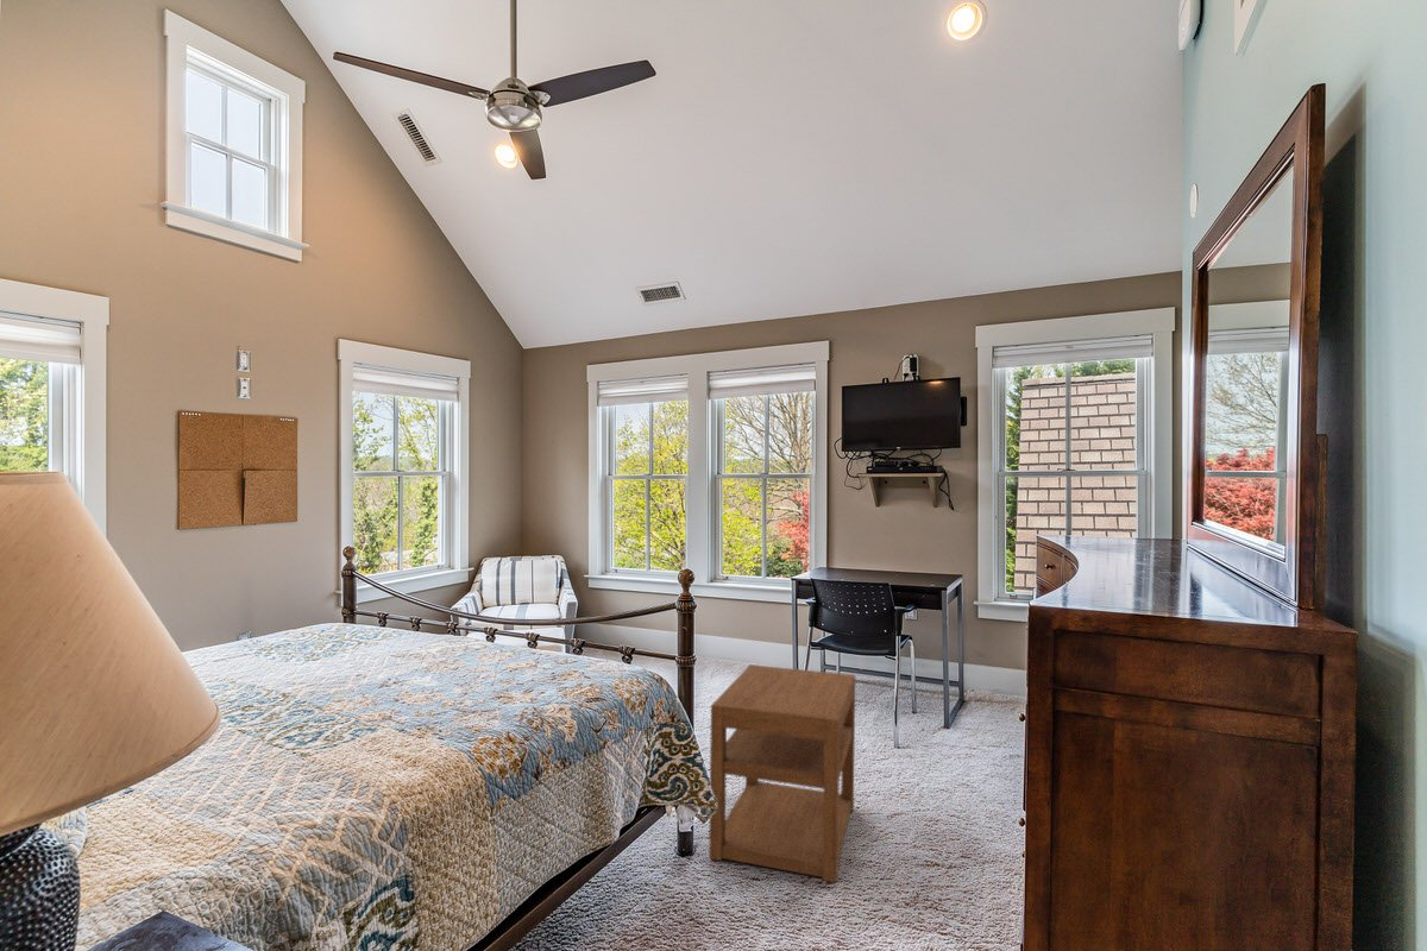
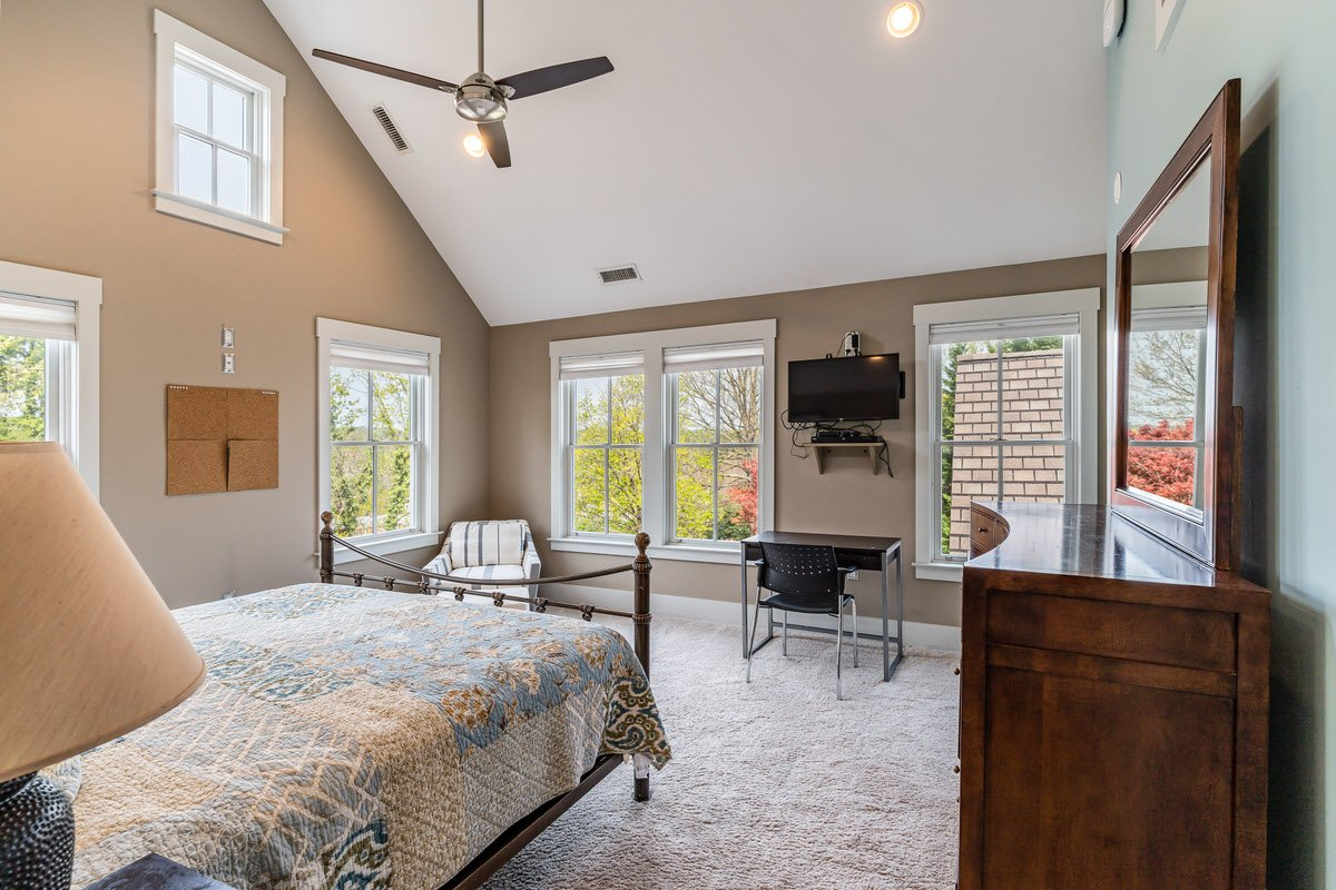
- nightstand [708,663,856,883]
